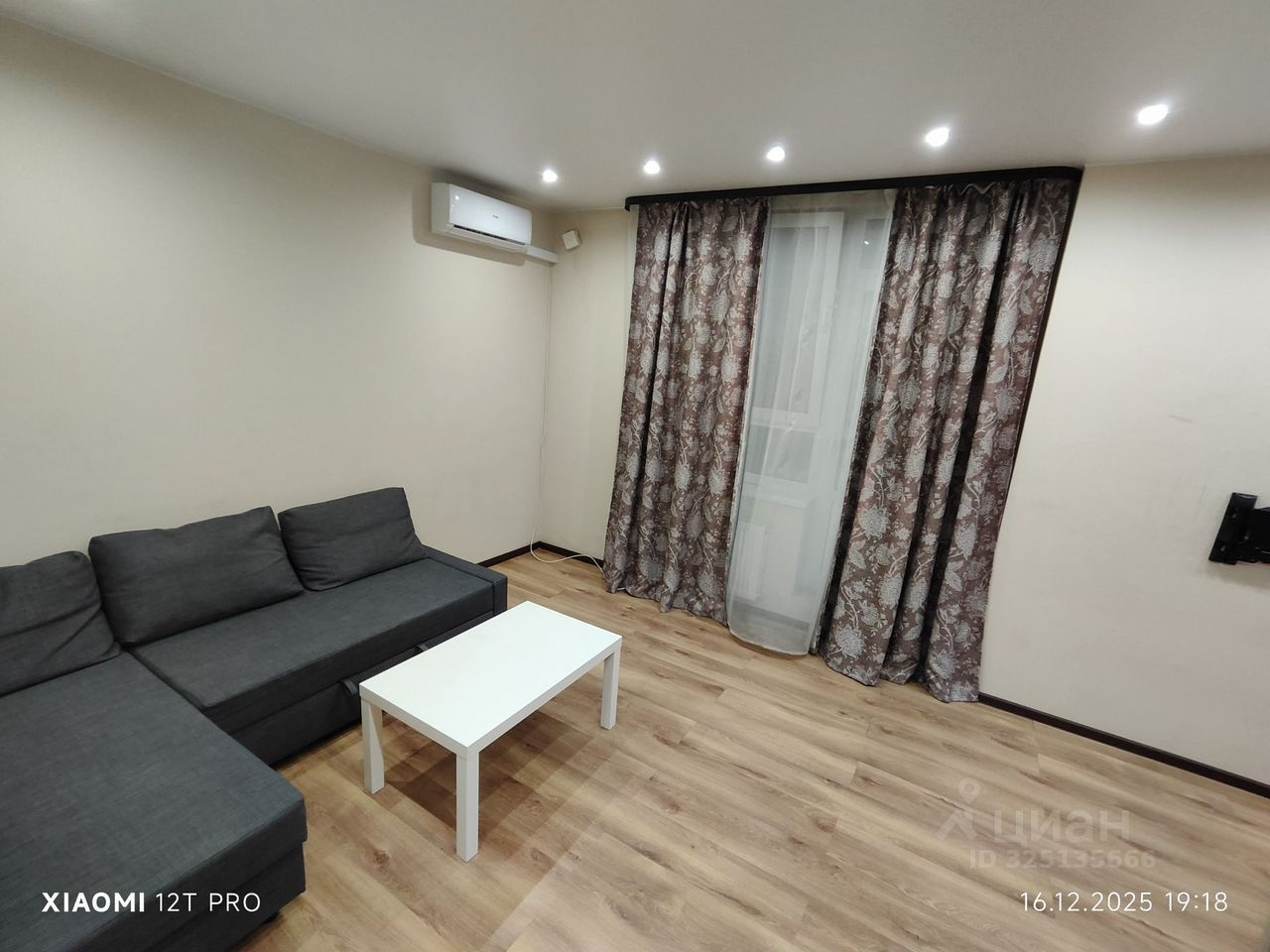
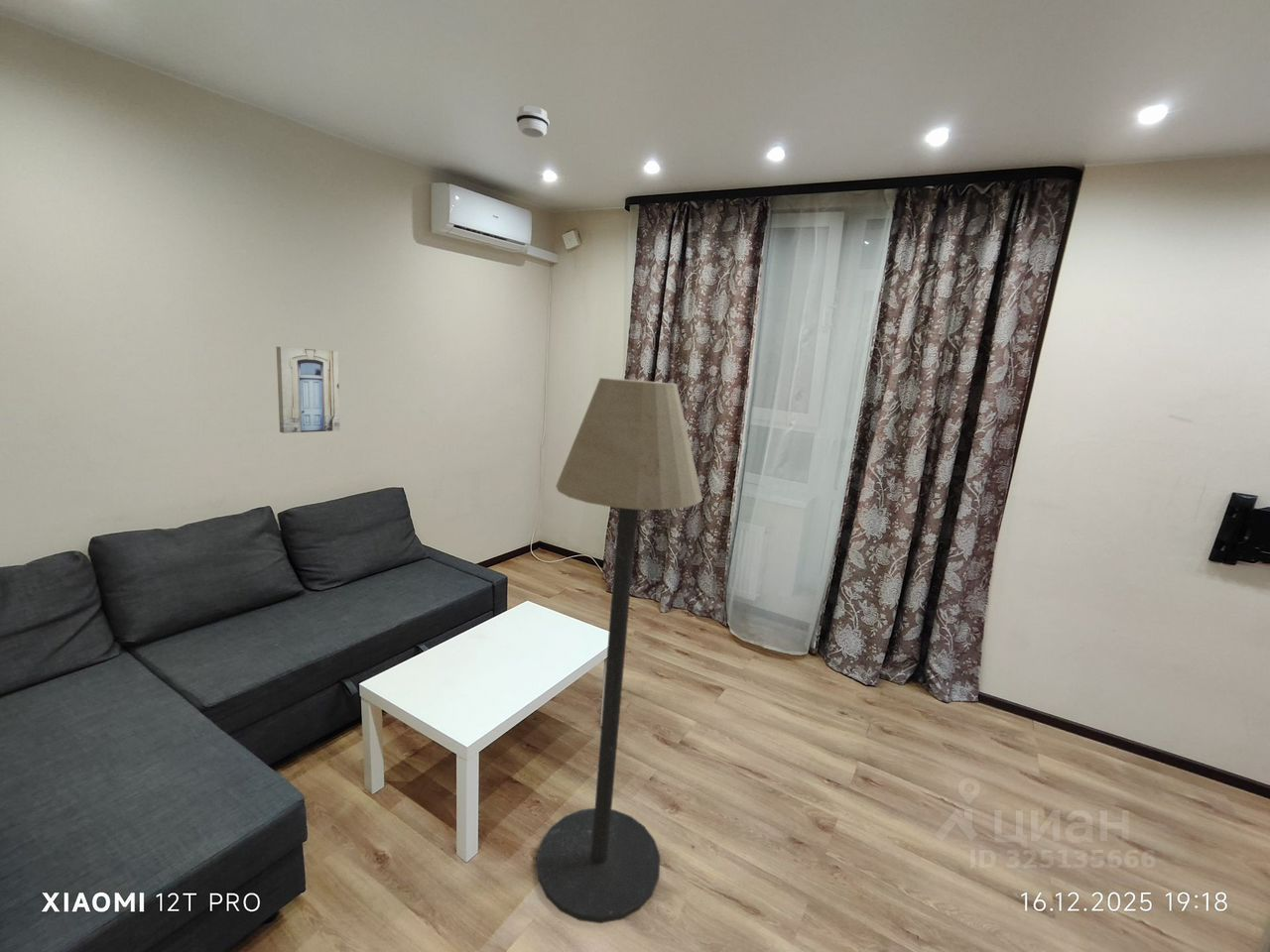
+ floor lamp [536,377,703,924]
+ smoke detector [515,104,550,139]
+ wall art [276,346,340,434]
